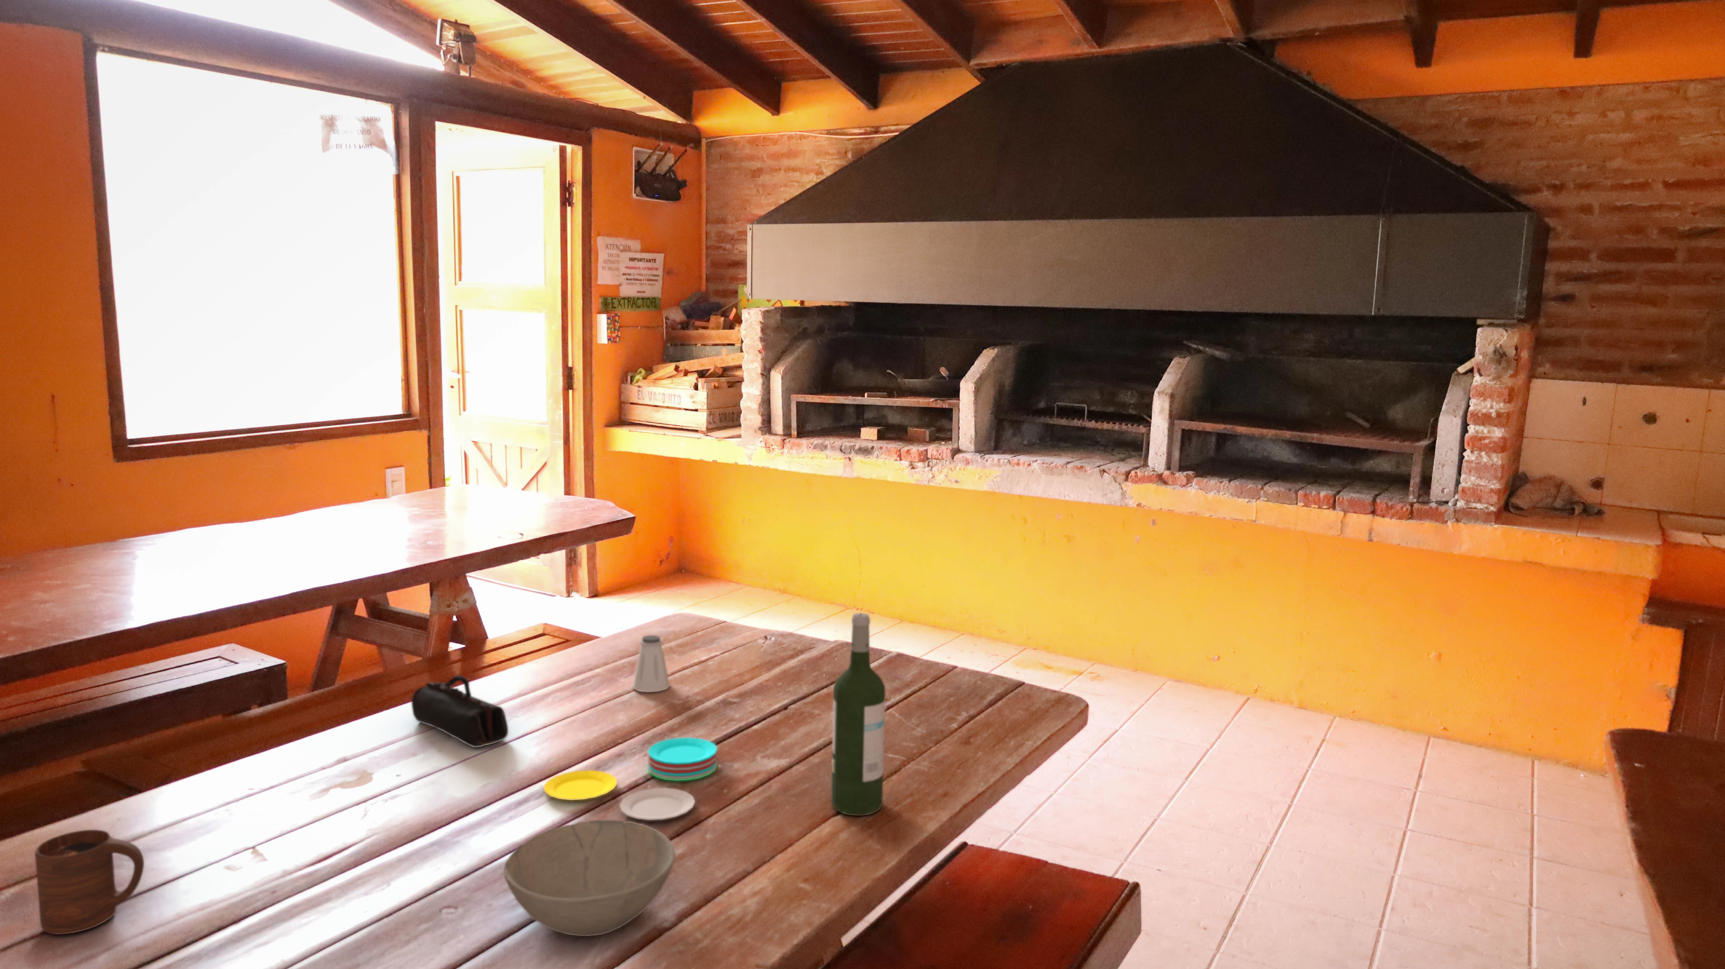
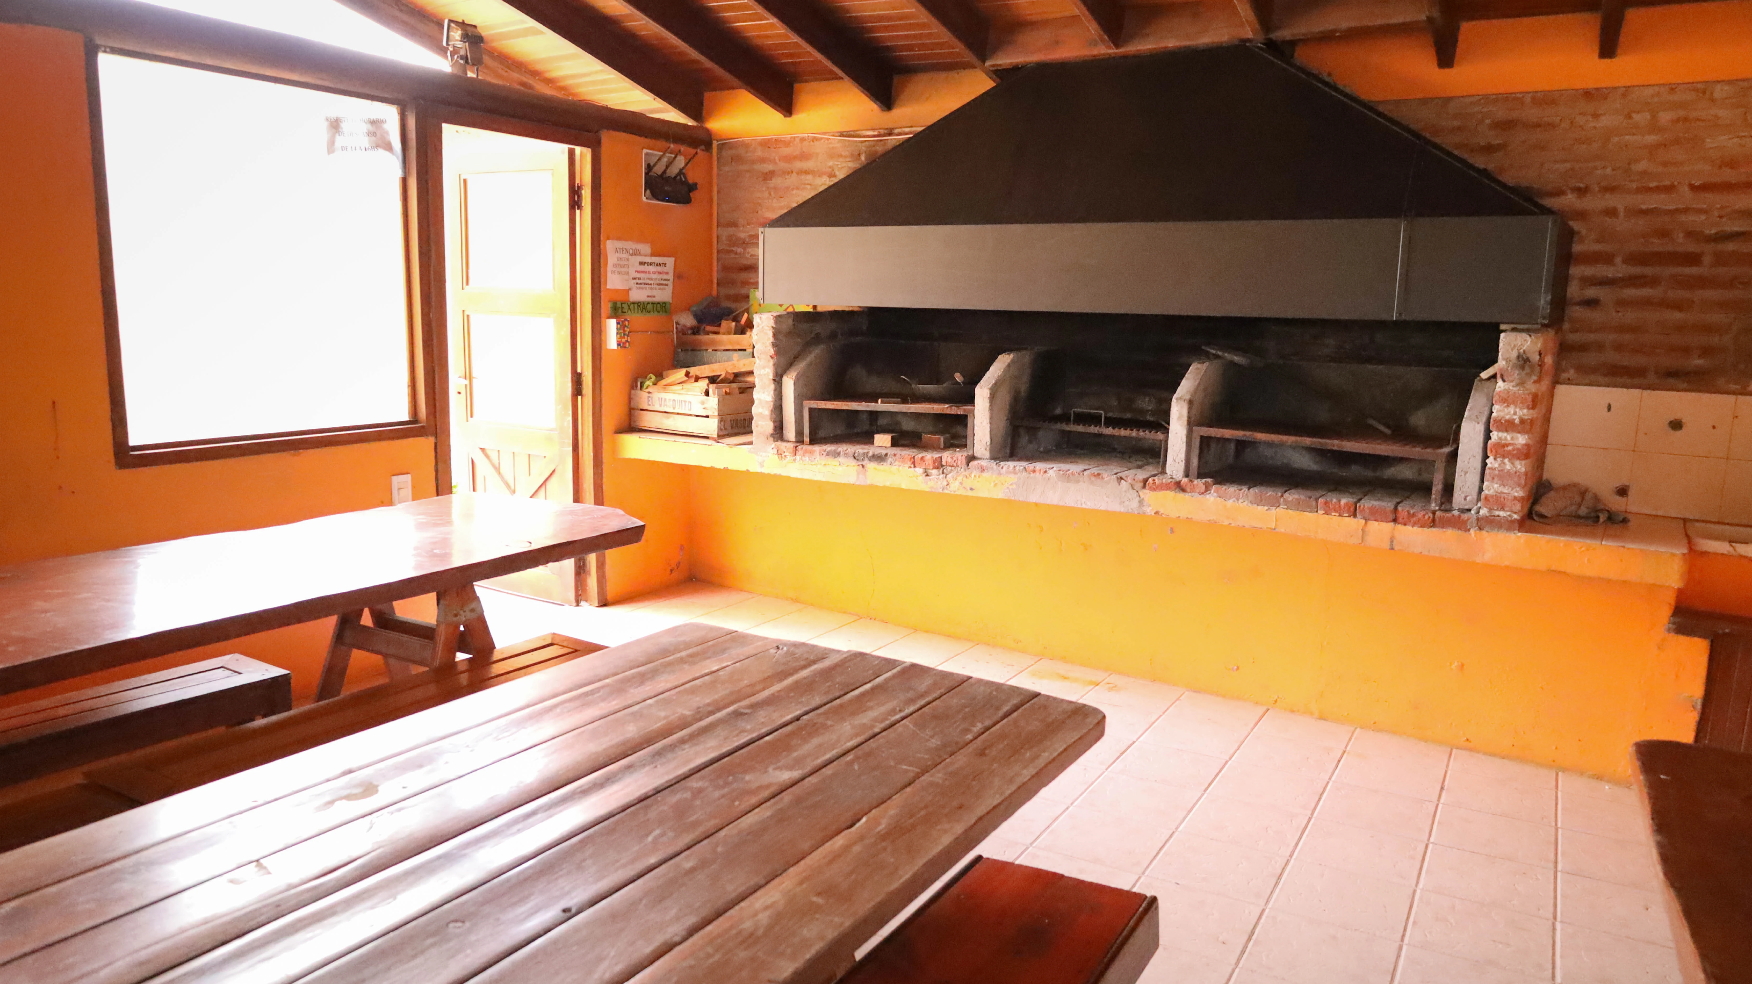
- pencil case [411,675,508,747]
- plate [544,737,718,821]
- saltshaker [633,635,671,693]
- cup [34,829,145,935]
- bowl [504,820,675,937]
- wine bottle [831,612,886,816]
